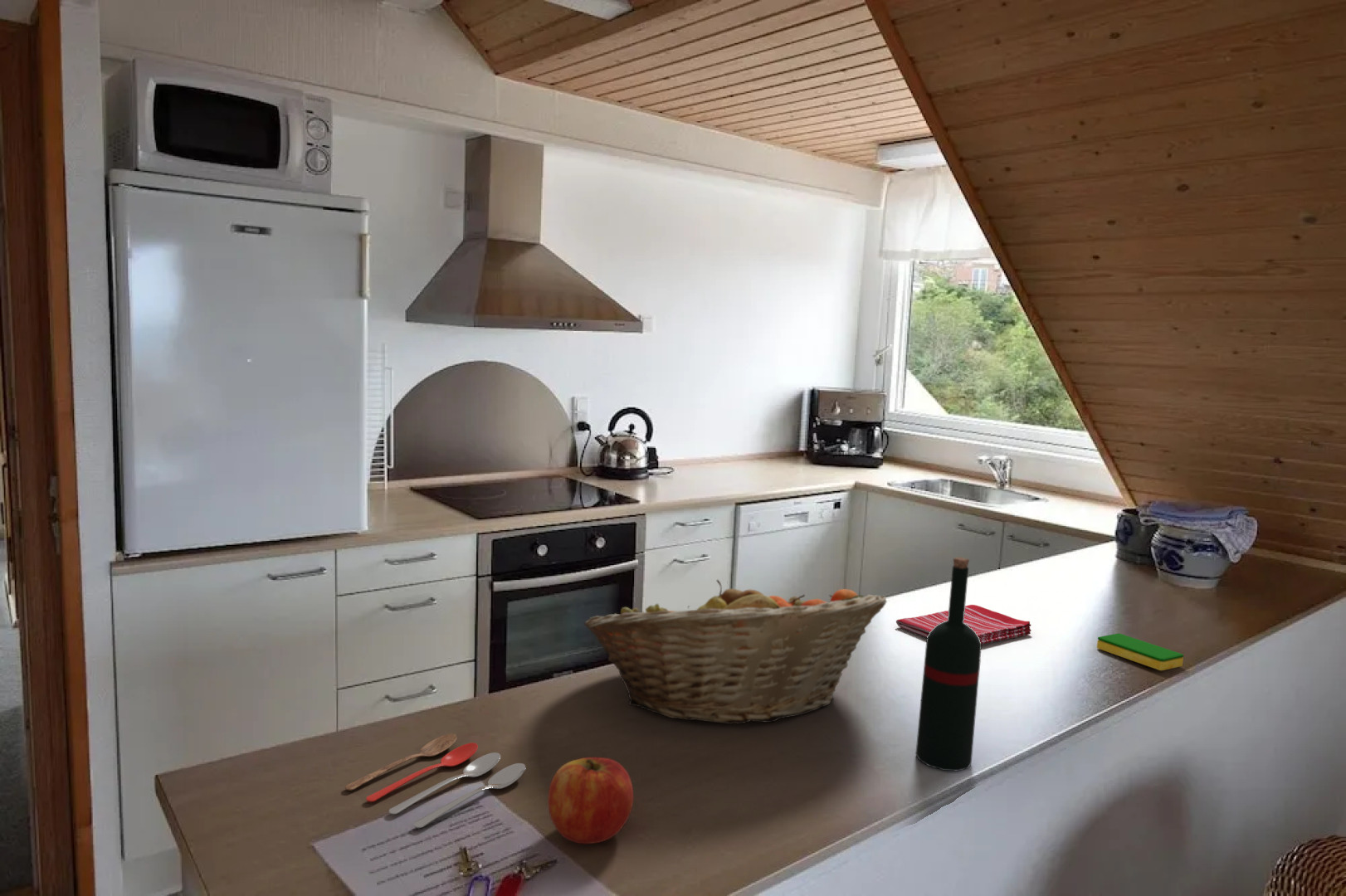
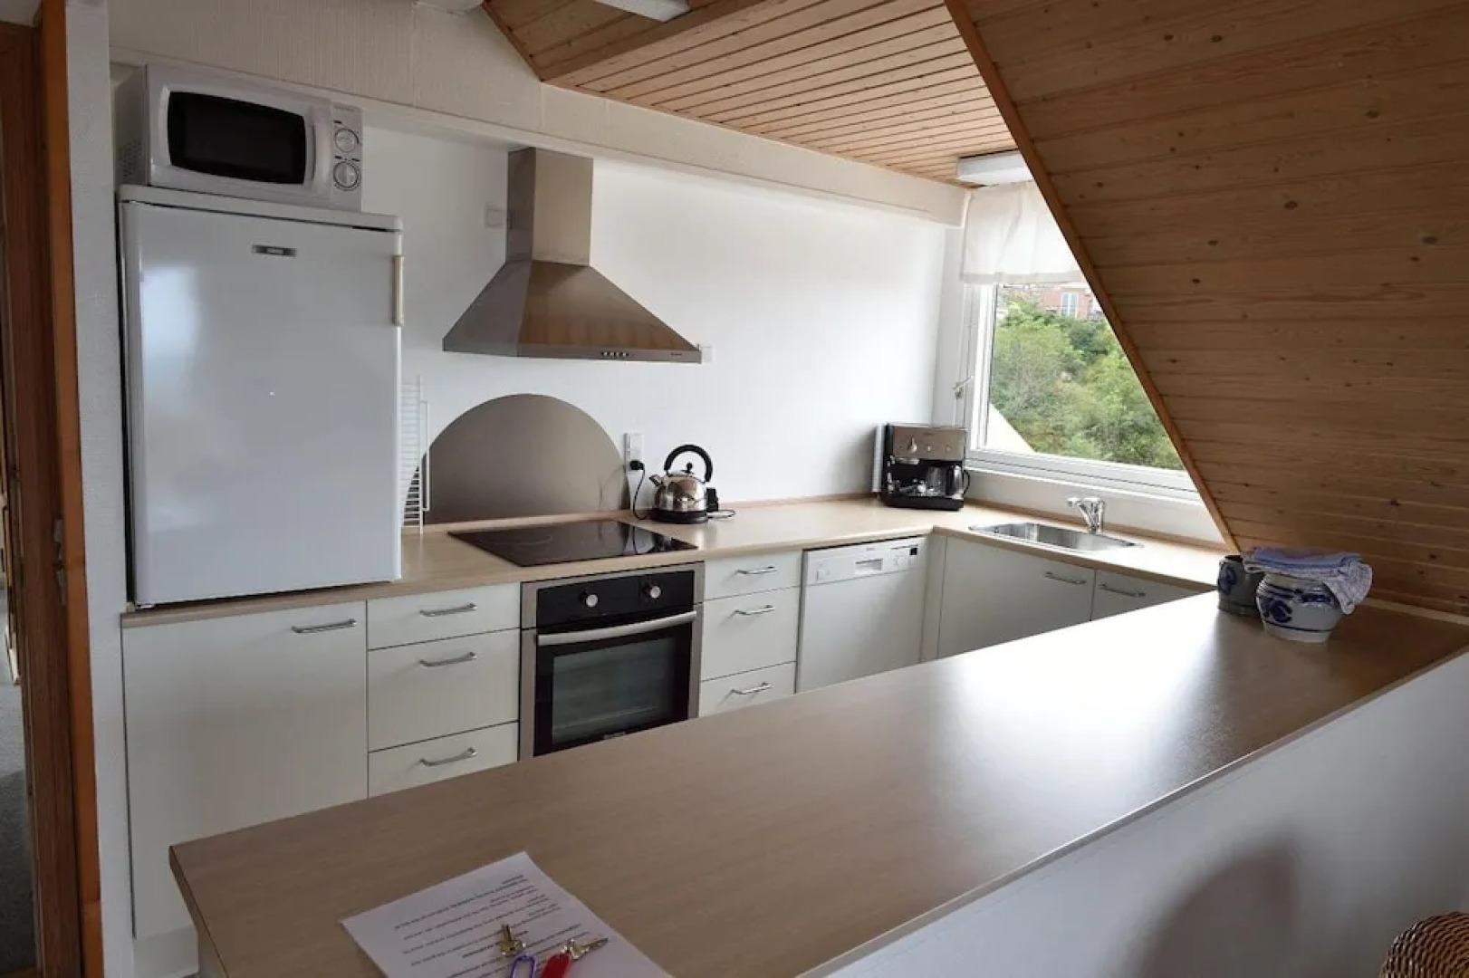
- dish sponge [1096,632,1184,671]
- cooking utensil [344,733,526,829]
- apple [547,757,634,845]
- dish towel [895,604,1032,645]
- wine bottle [914,556,983,772]
- fruit basket [583,579,888,725]
